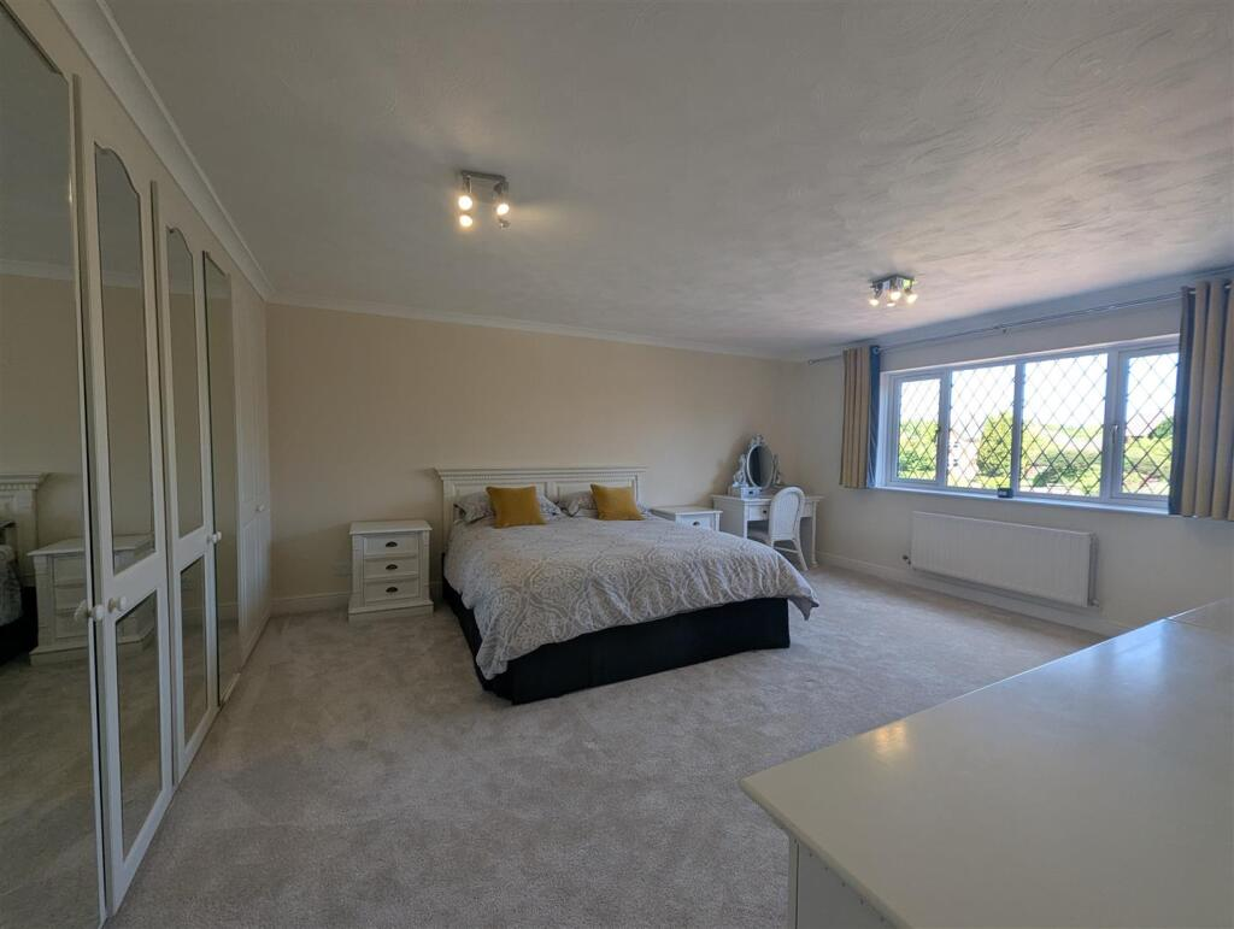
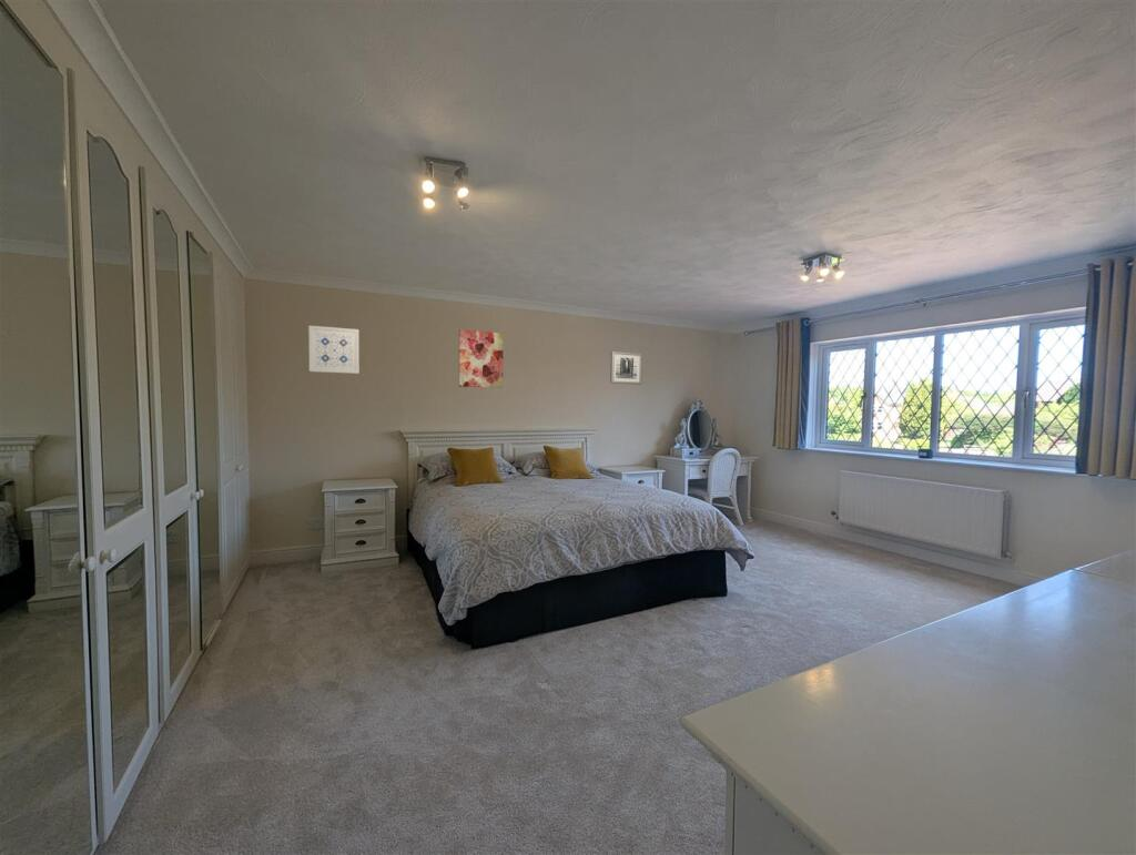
+ wall art [609,350,643,386]
+ wall art [307,325,361,375]
+ wall art [458,328,505,389]
